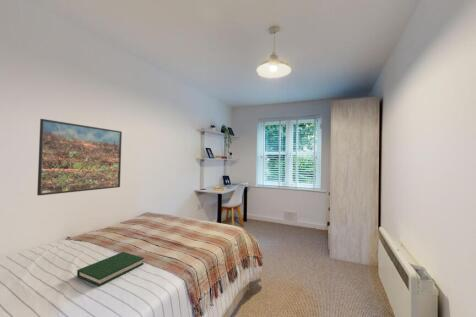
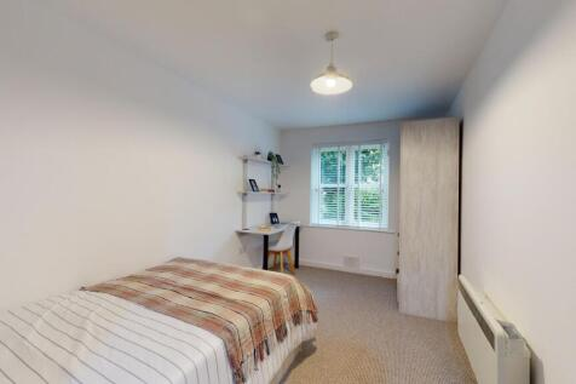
- hardback book [76,251,145,287]
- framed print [36,118,123,196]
